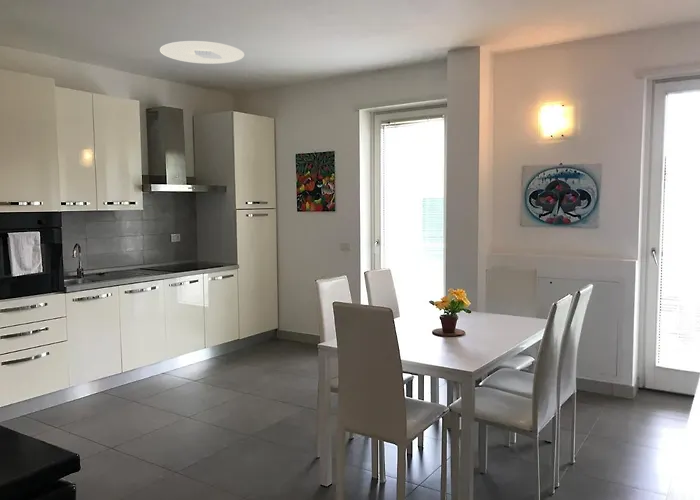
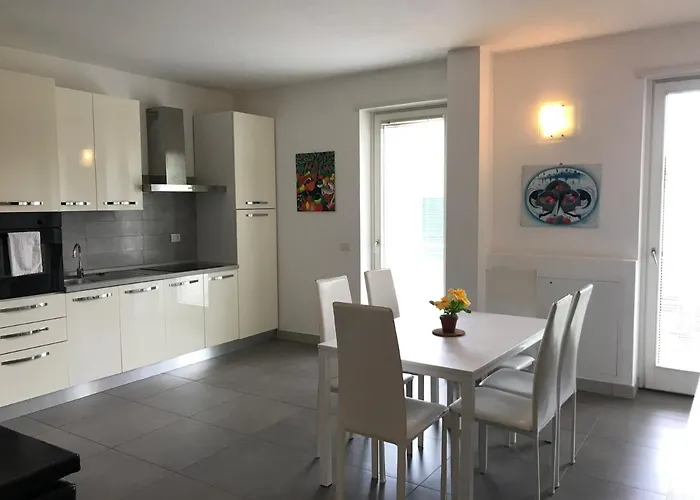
- ceiling light [159,40,245,65]
